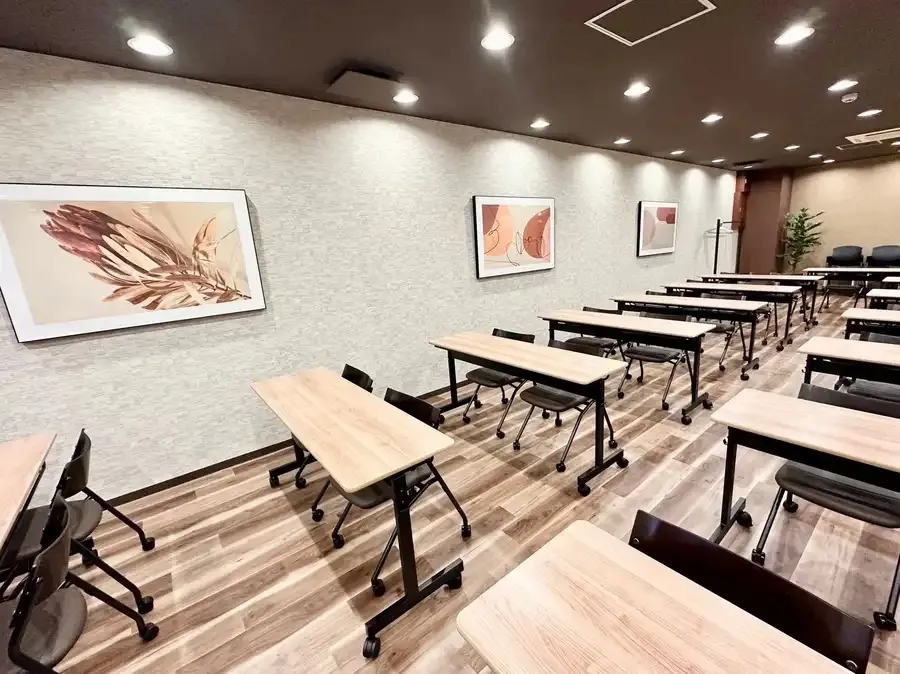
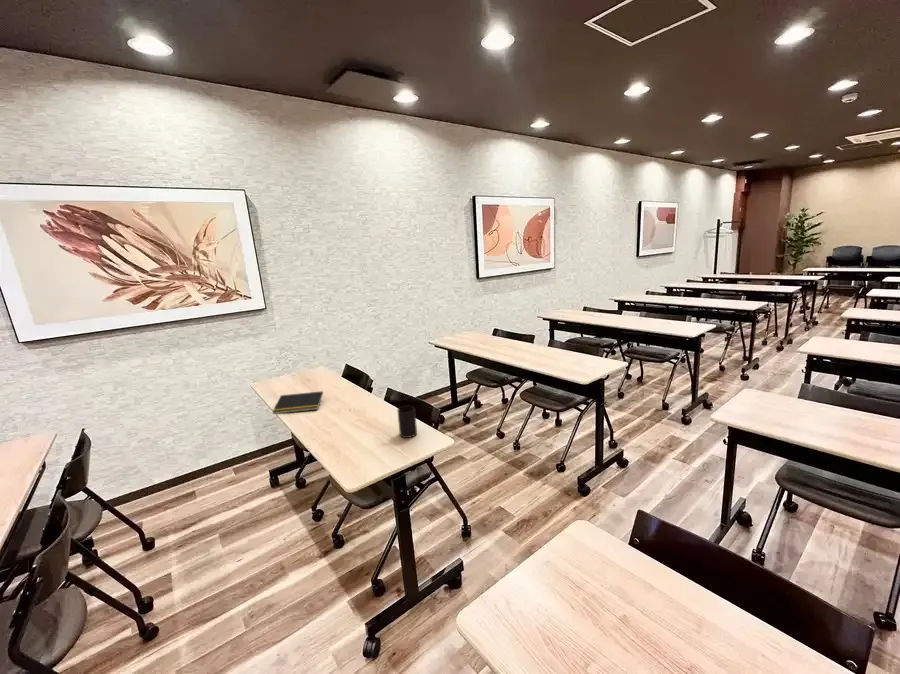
+ notepad [272,390,324,415]
+ cup [396,405,418,439]
